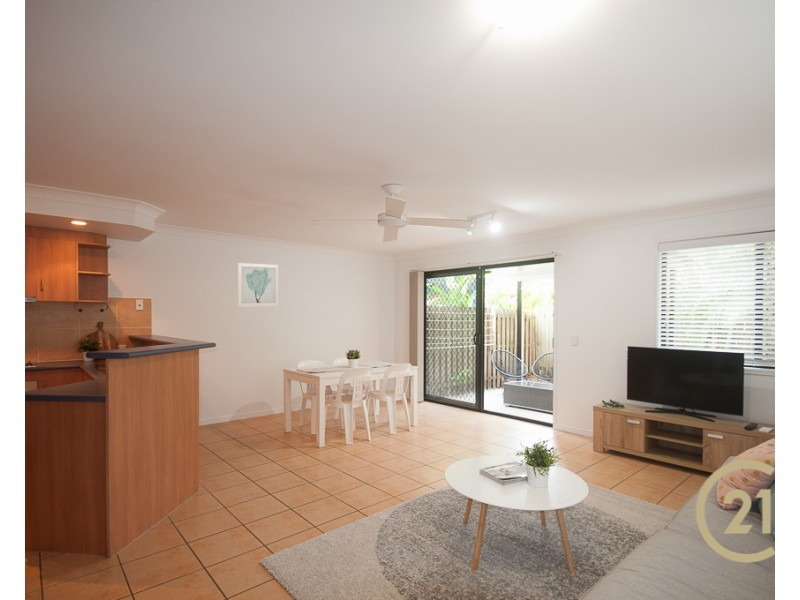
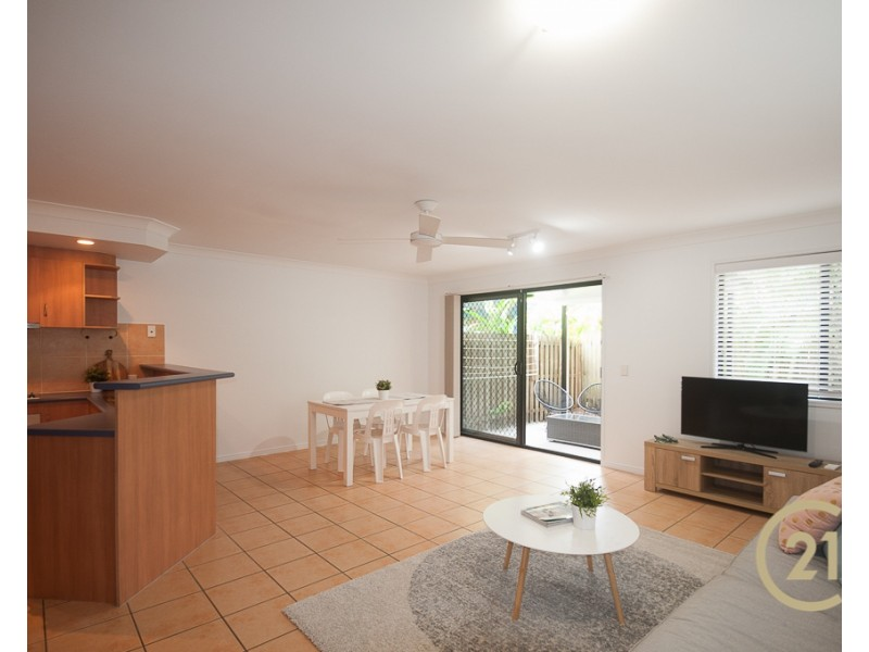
- wall art [237,262,279,308]
